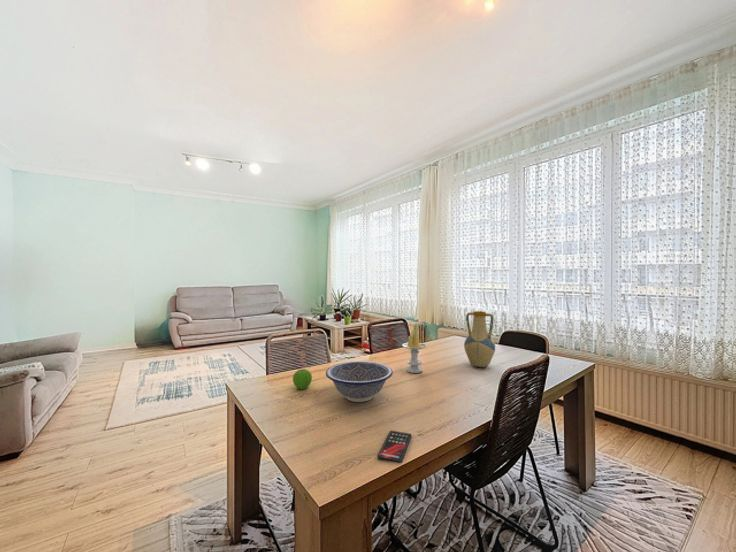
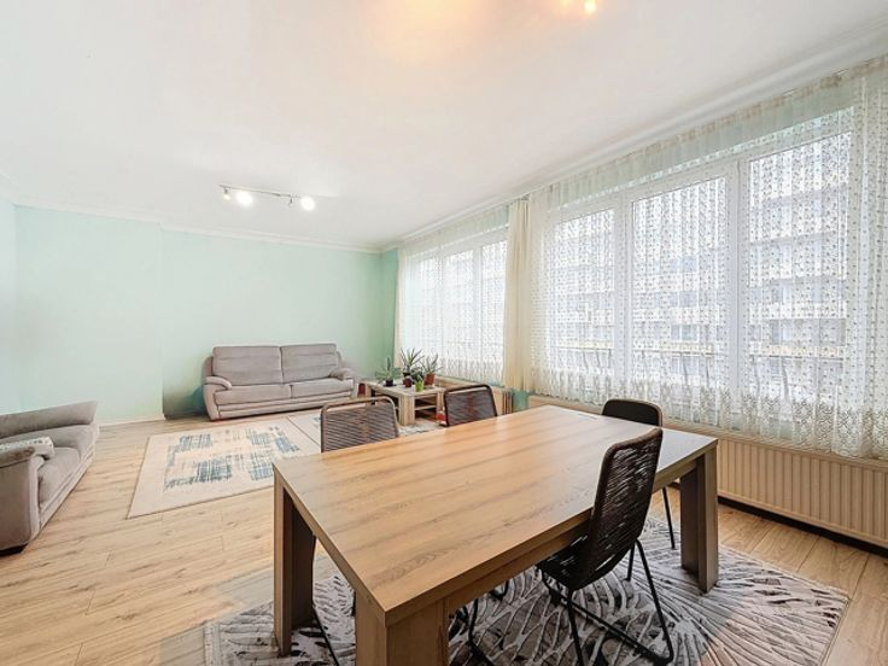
- vase [463,310,496,368]
- fruit [292,368,313,391]
- candle [401,323,427,374]
- smartphone [377,430,412,464]
- decorative bowl [325,360,394,403]
